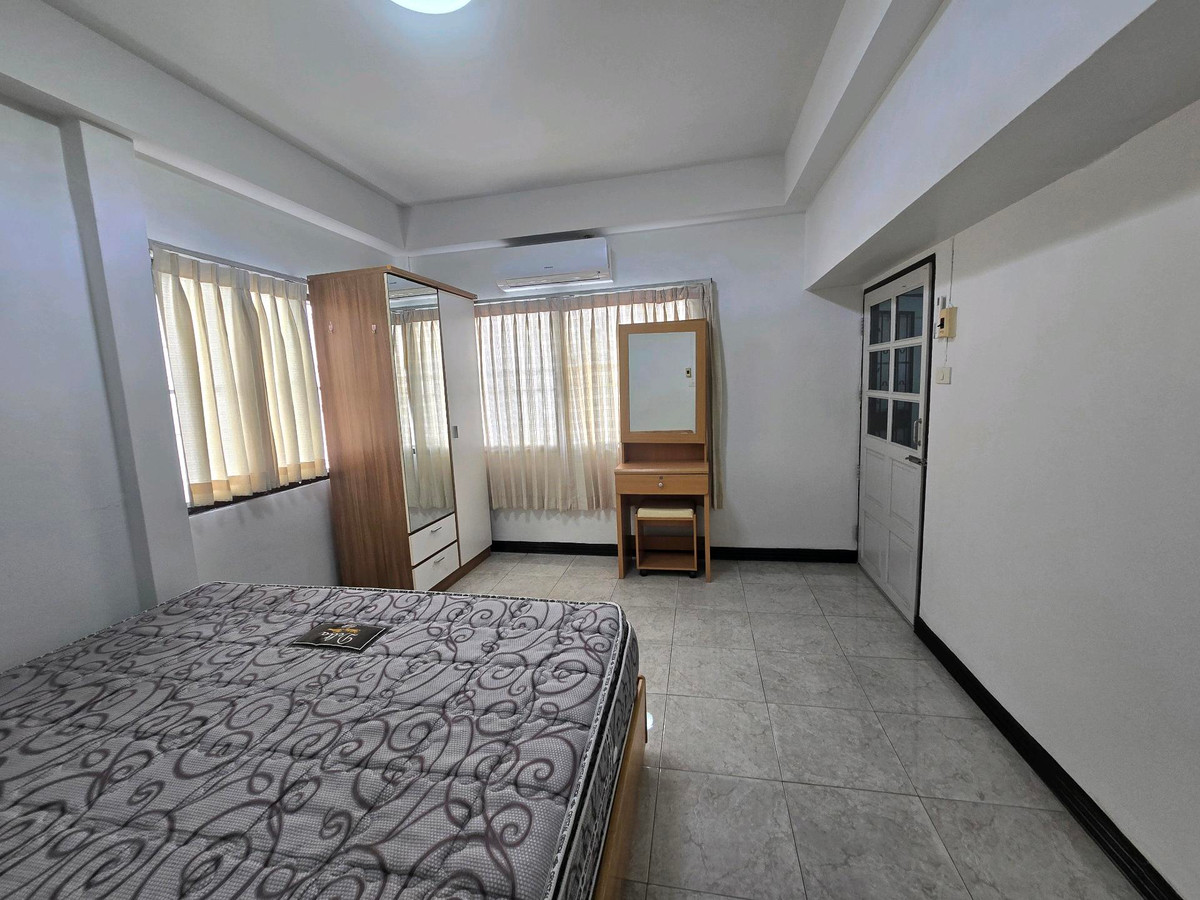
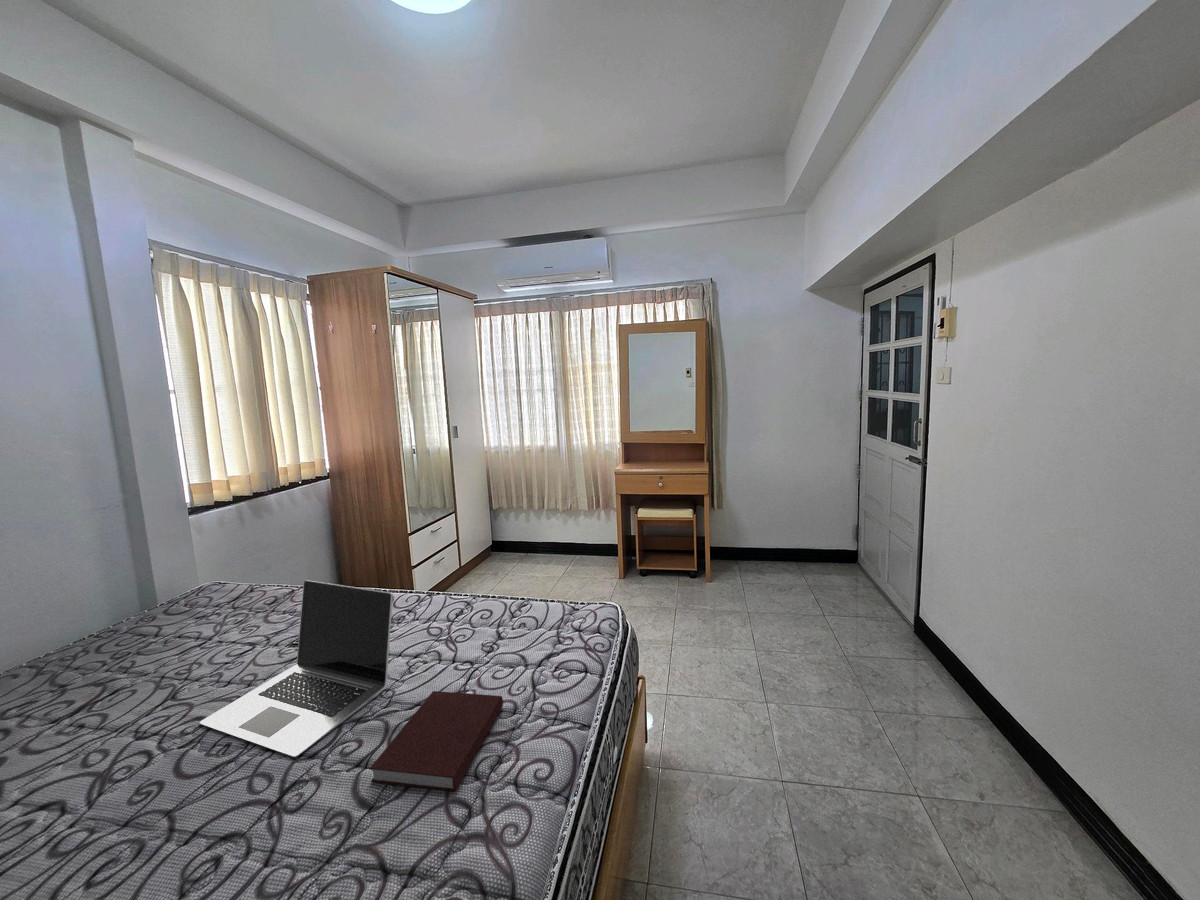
+ notebook [369,690,504,792]
+ laptop [199,579,394,758]
